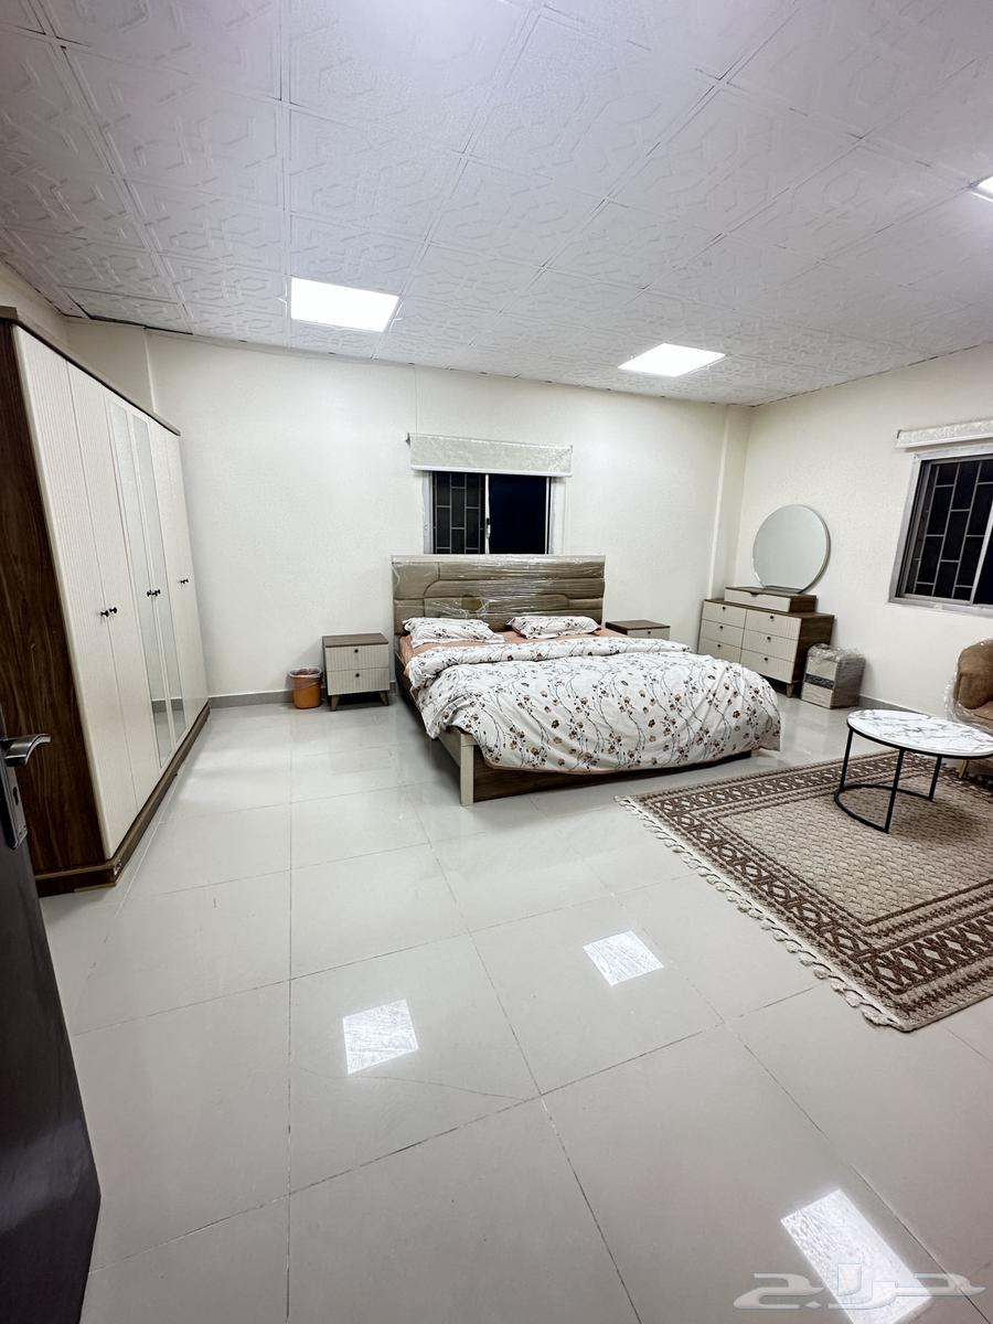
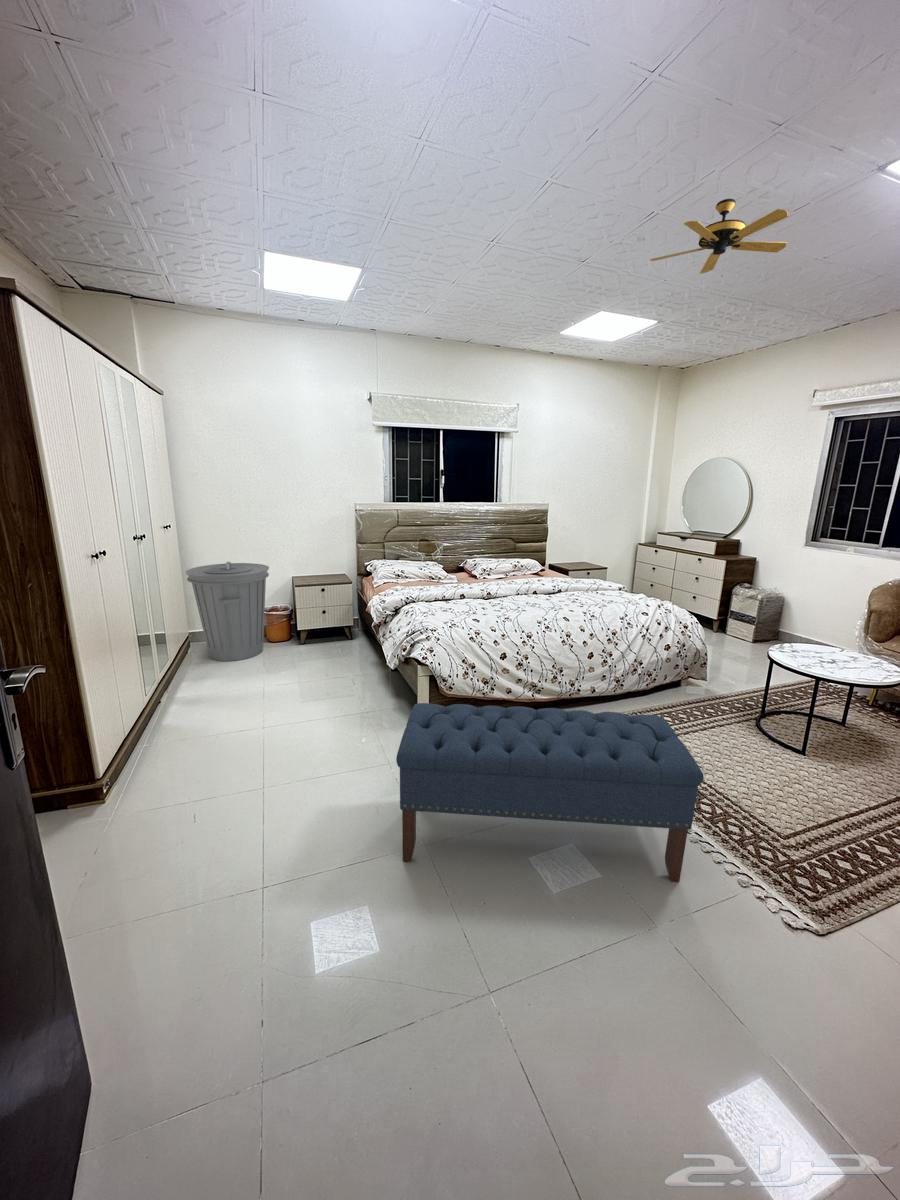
+ trash can [184,561,270,662]
+ ceiling fan [649,198,789,277]
+ bench [395,702,705,883]
